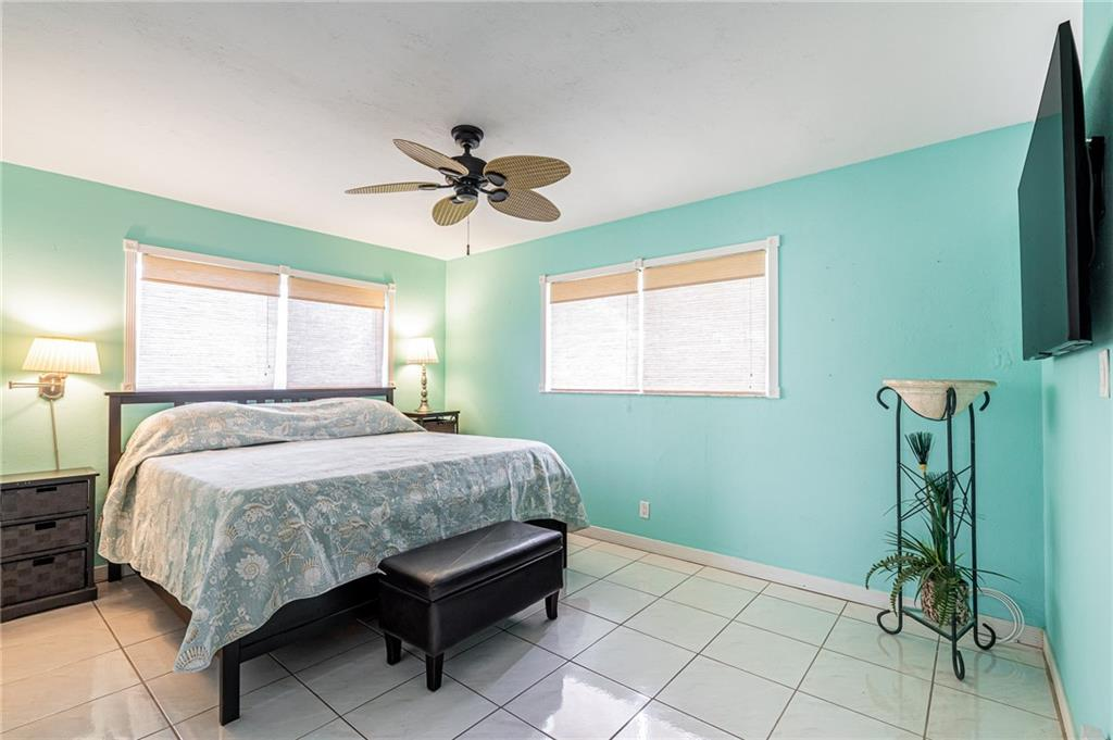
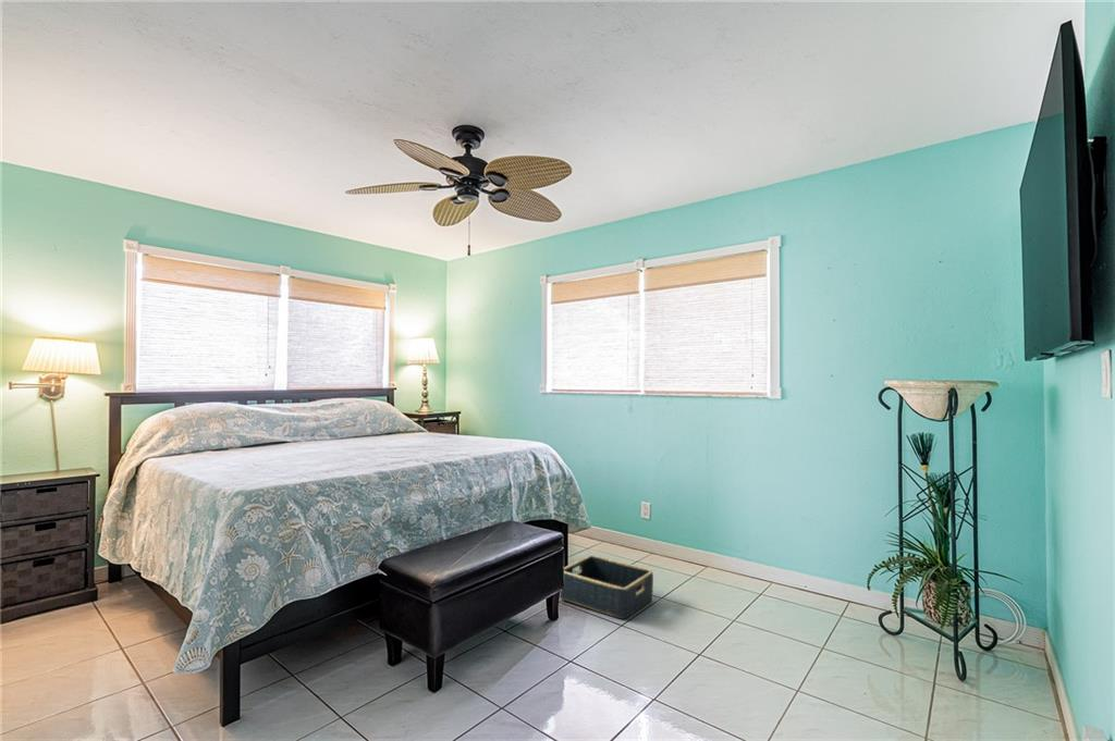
+ basket [559,554,654,620]
